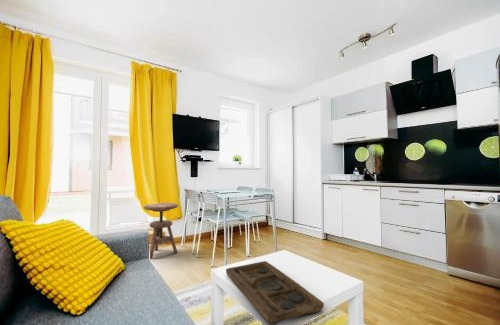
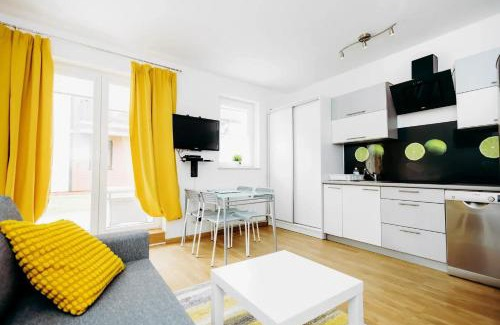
- side table [143,202,179,260]
- decorative tray [225,260,325,324]
